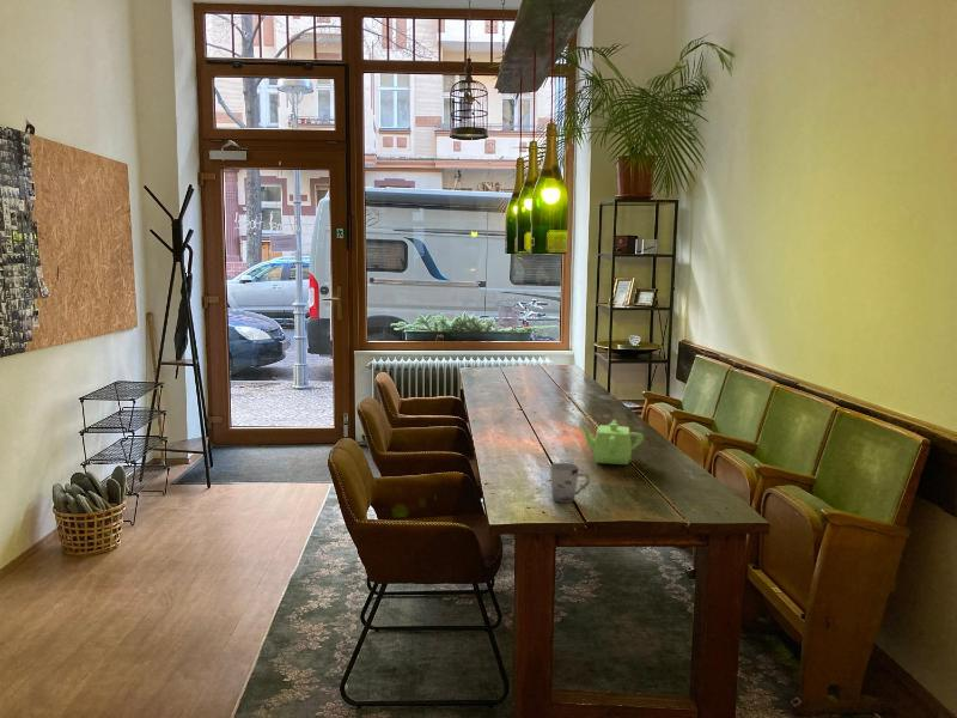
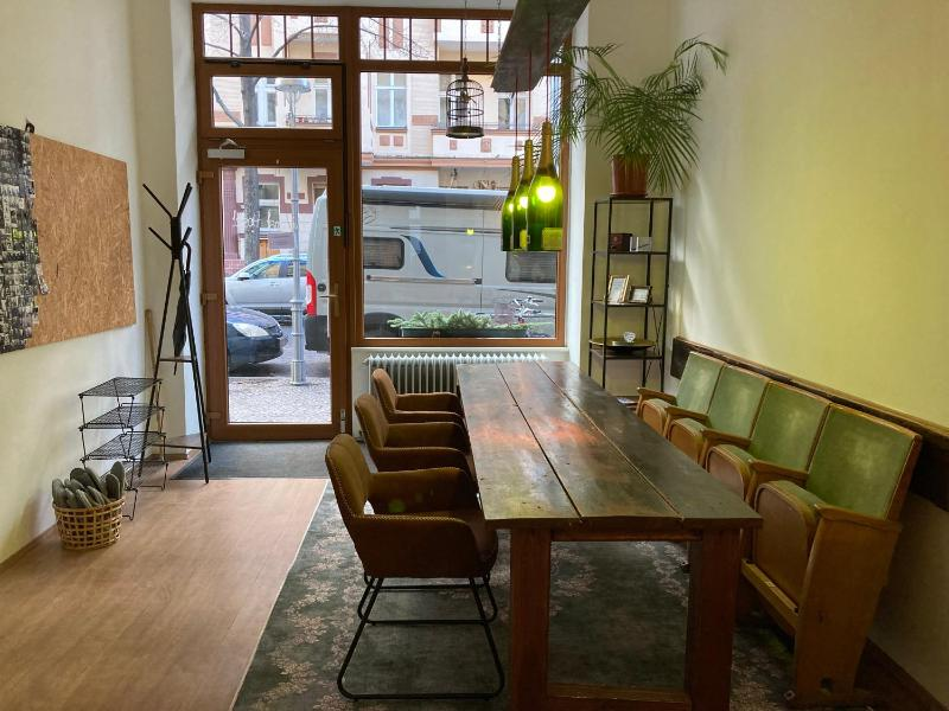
- cup [549,462,591,504]
- teapot [577,419,645,466]
